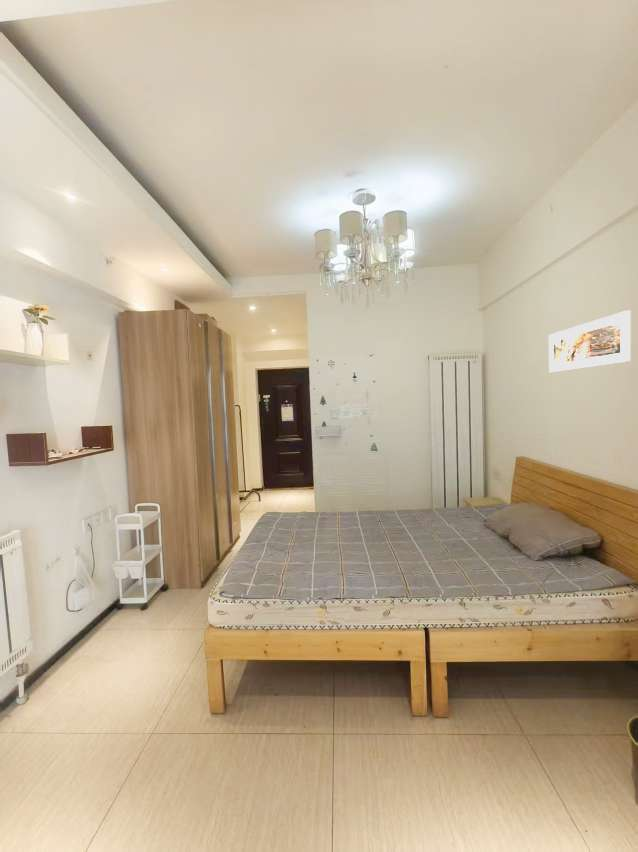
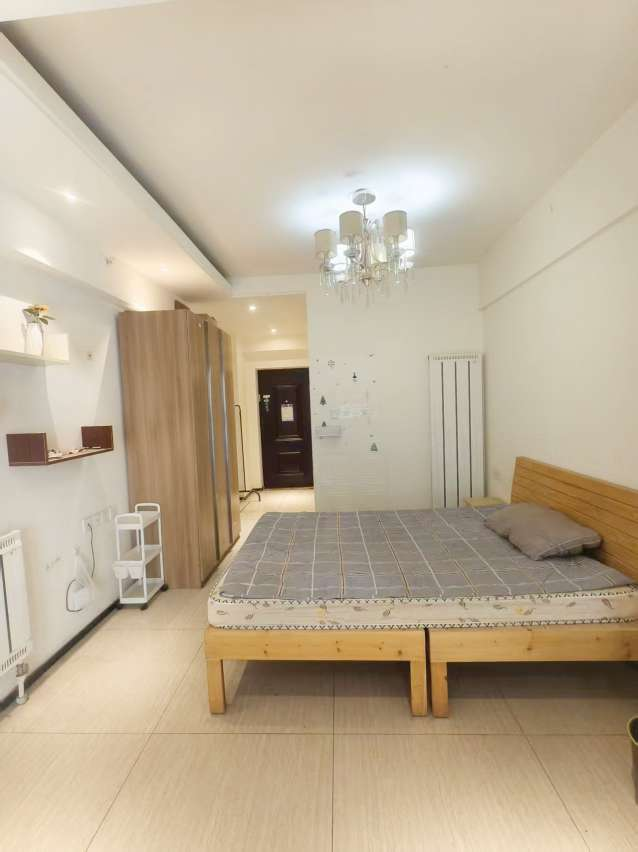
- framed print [548,309,632,373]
